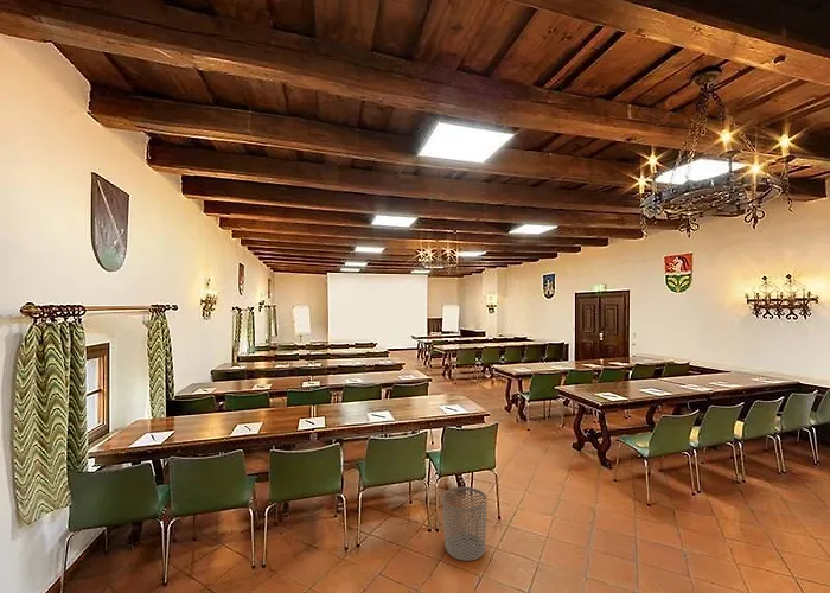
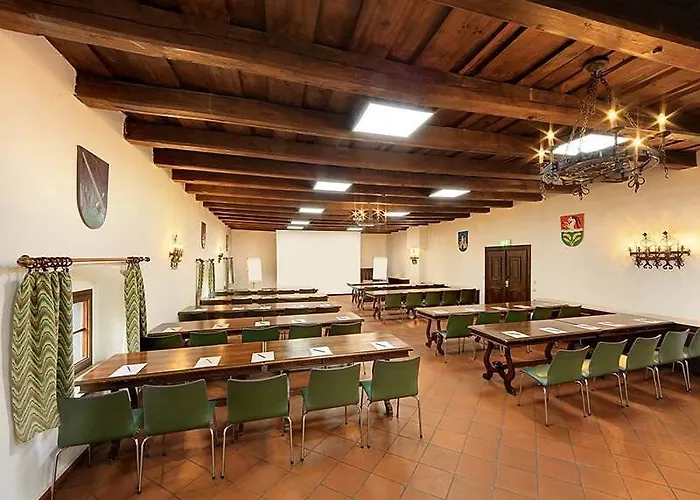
- waste bin [441,486,489,562]
